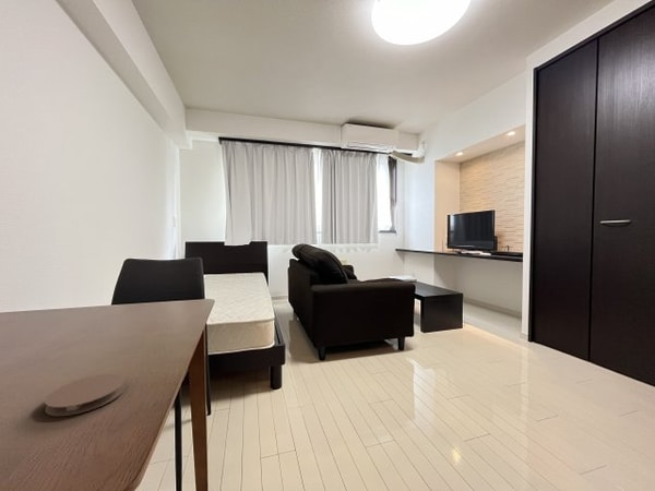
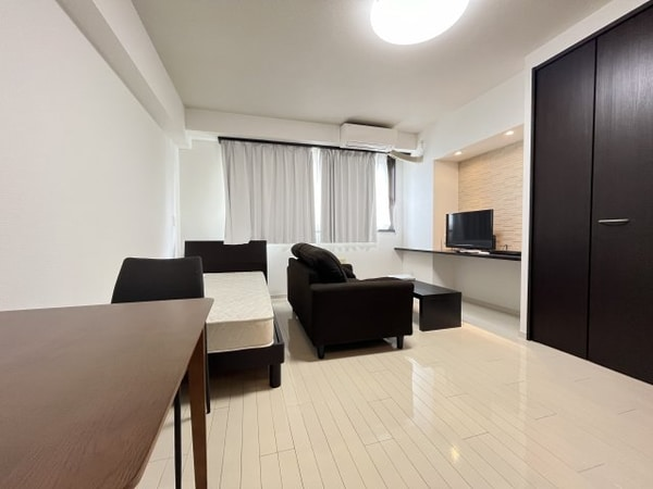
- coaster [44,373,126,417]
